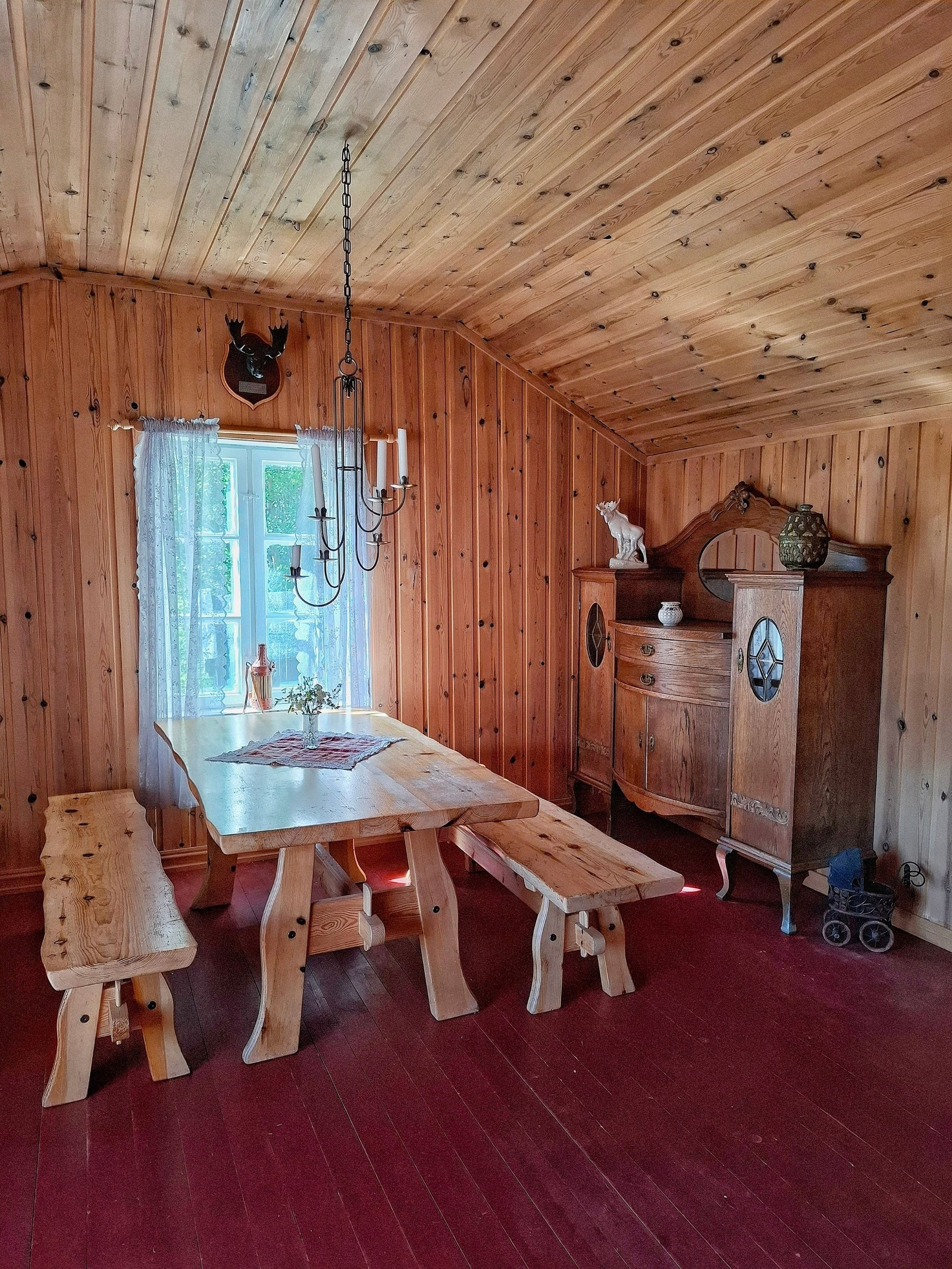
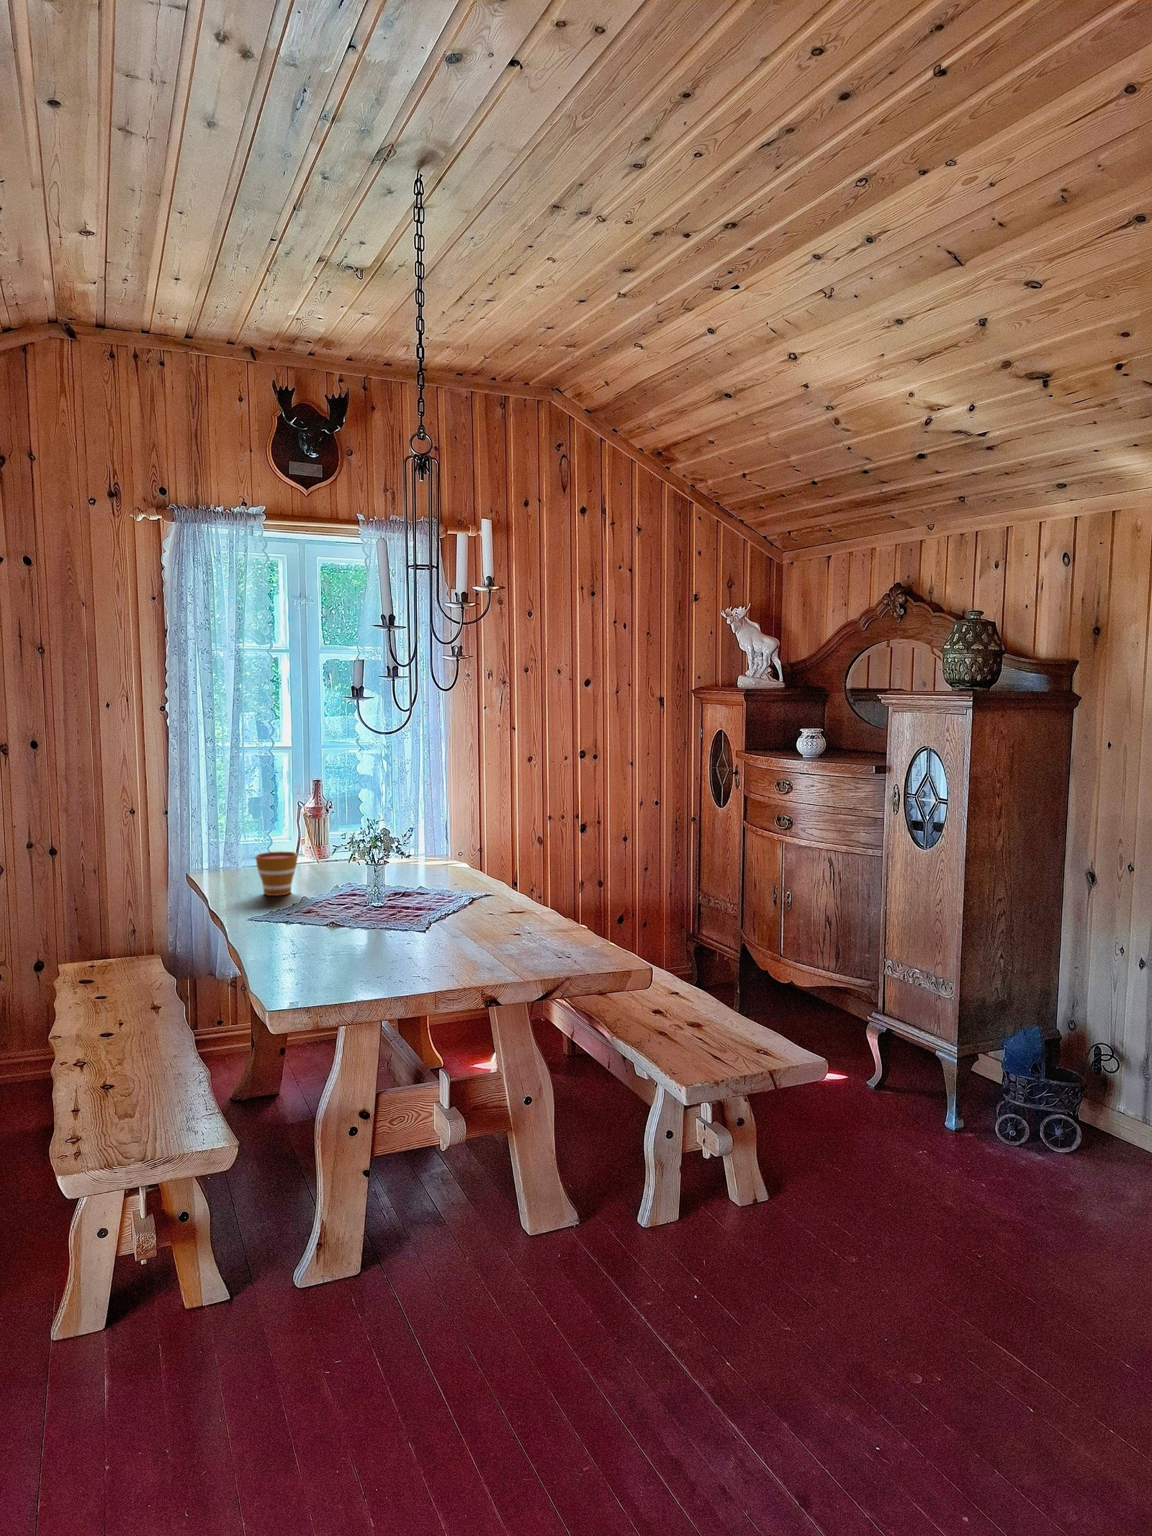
+ cup [254,851,298,897]
